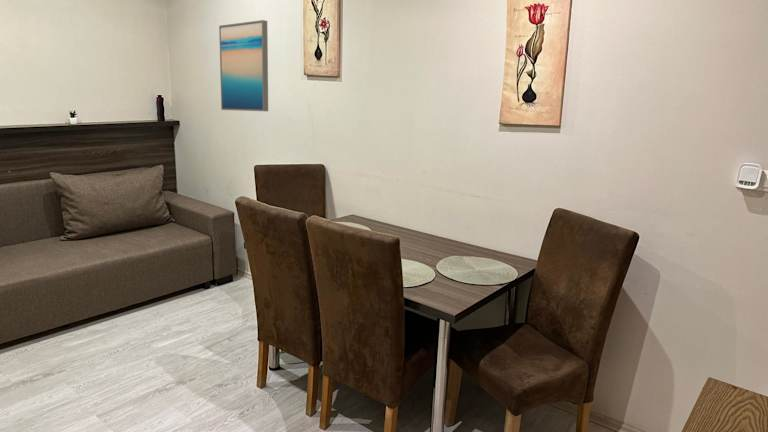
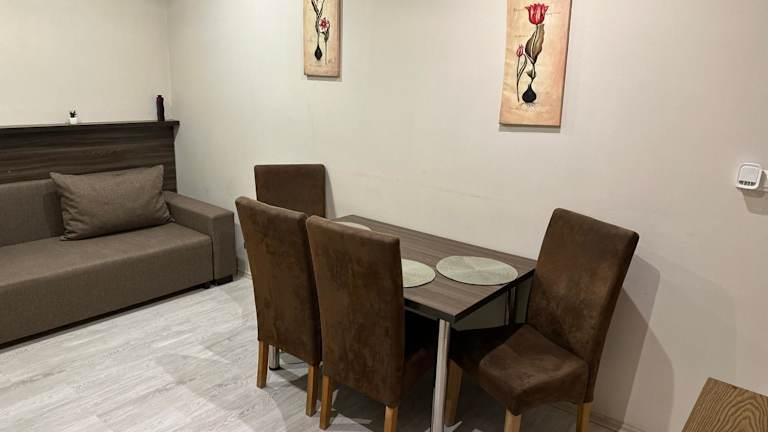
- wall art [218,19,269,112]
